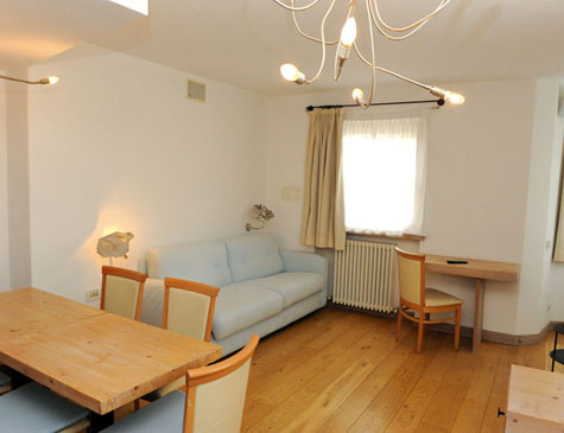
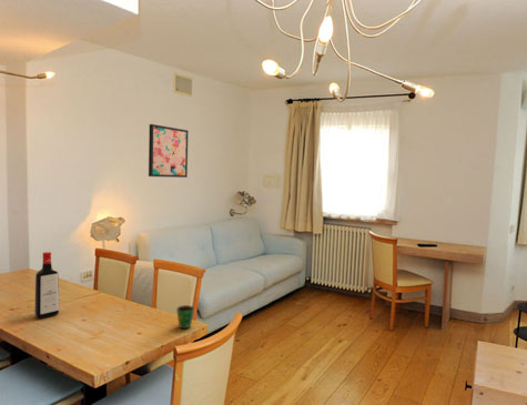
+ liquor bottle [33,251,60,320]
+ wall art [148,123,190,179]
+ cup [175,304,195,330]
